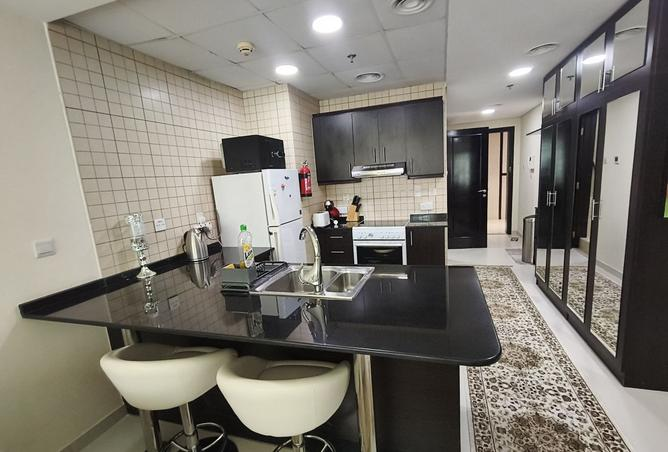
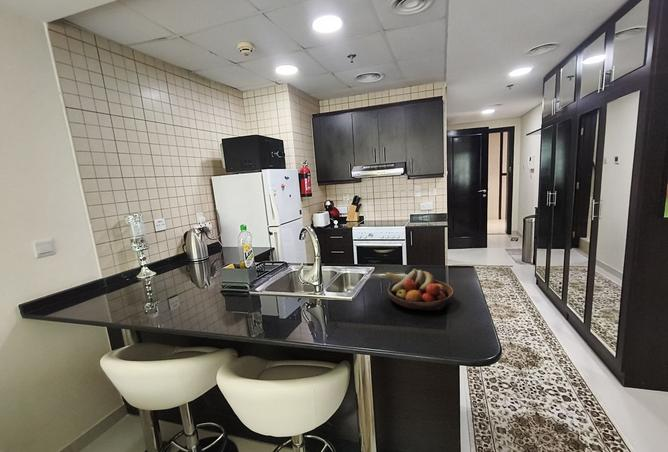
+ fruit bowl [384,268,455,312]
